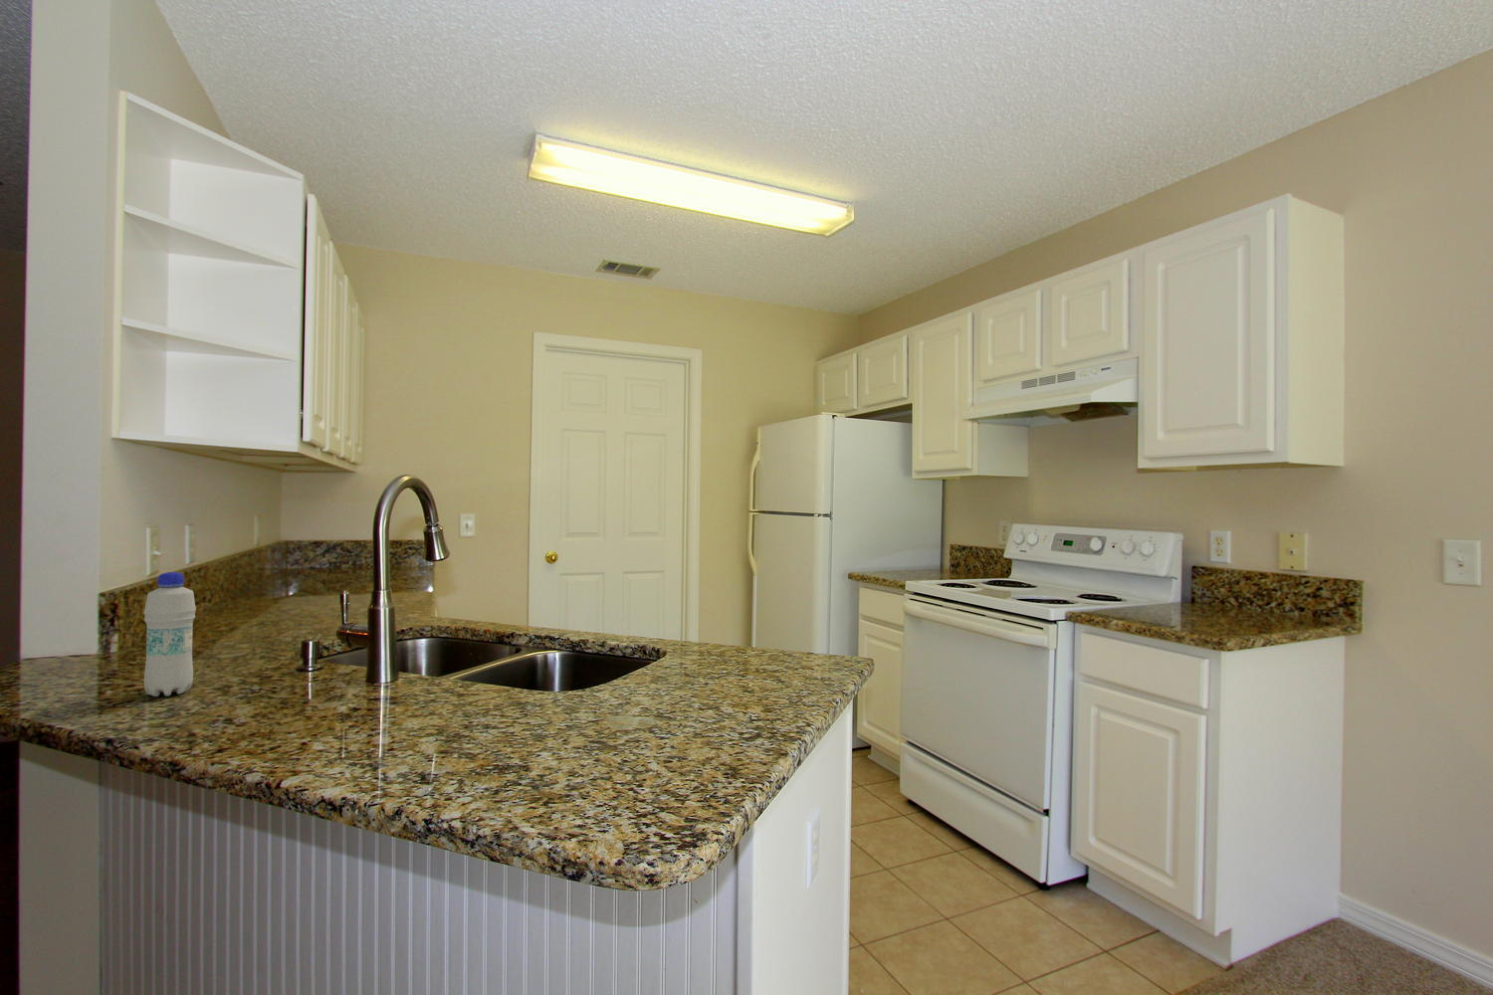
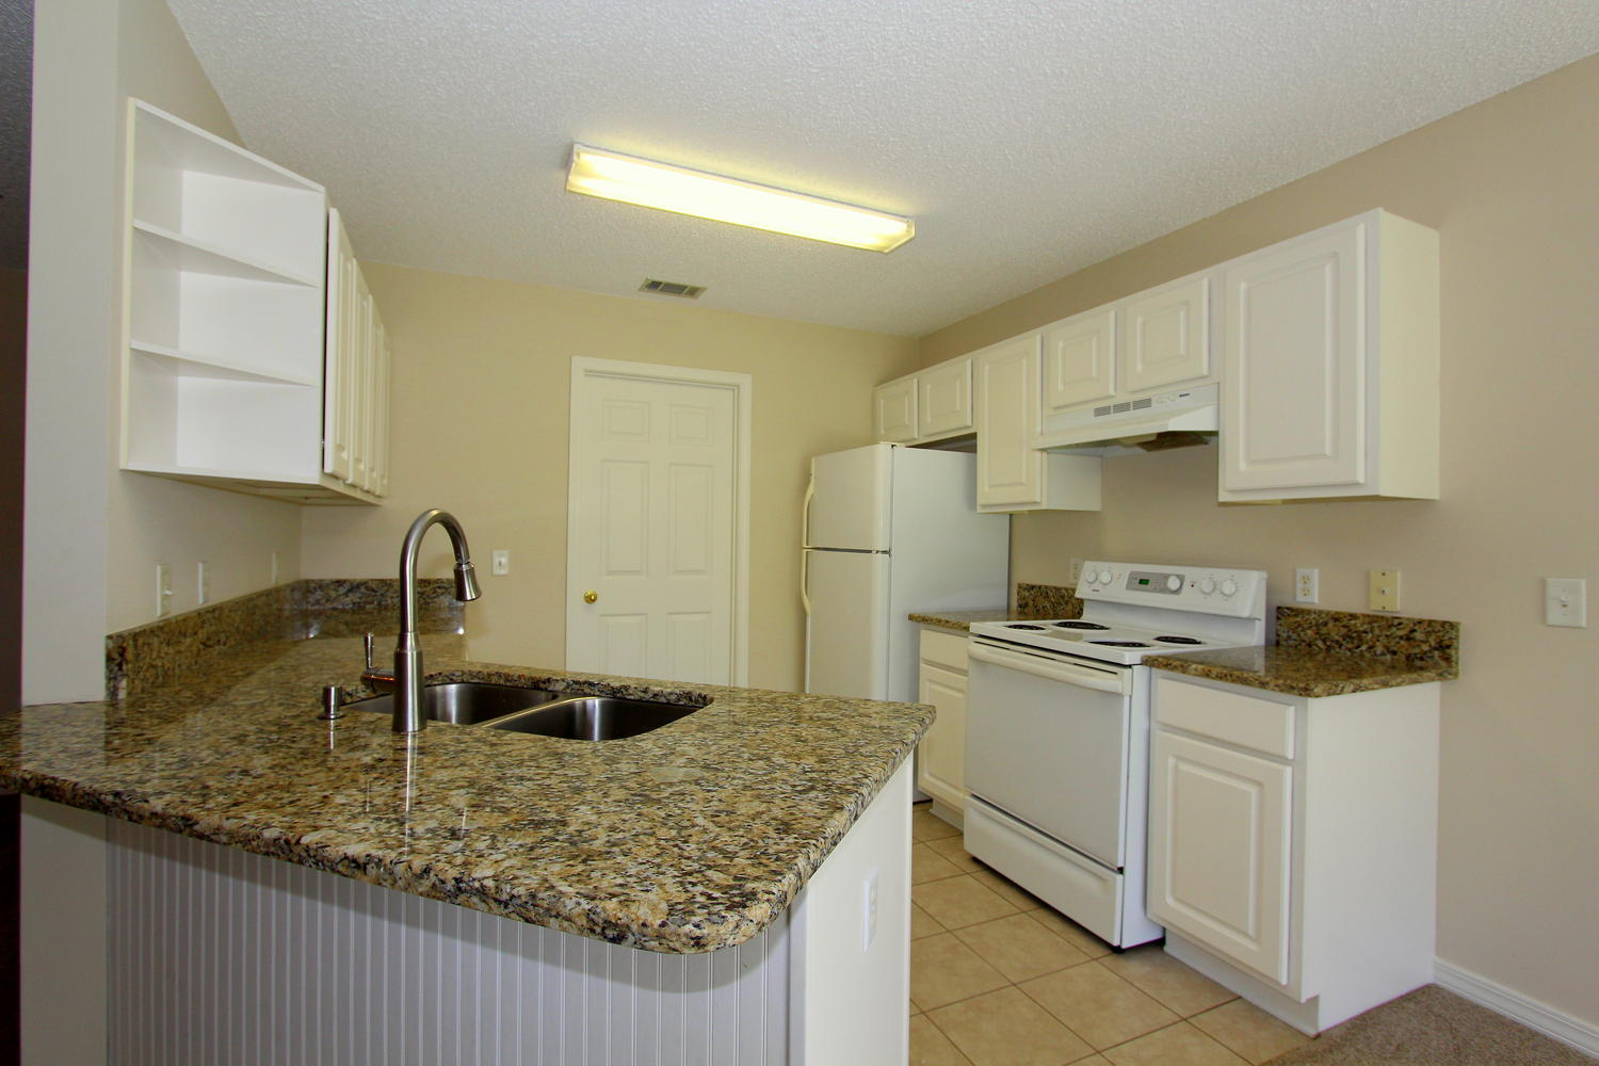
- bottle [143,571,197,697]
